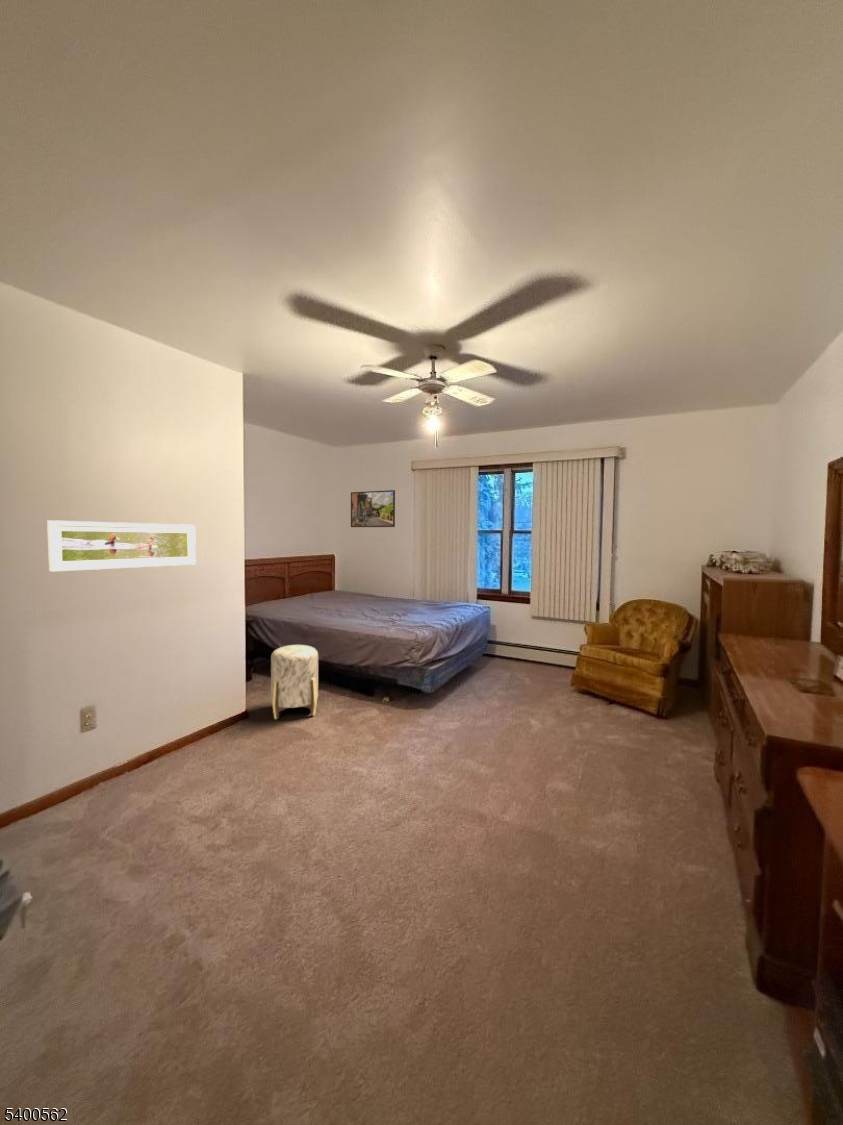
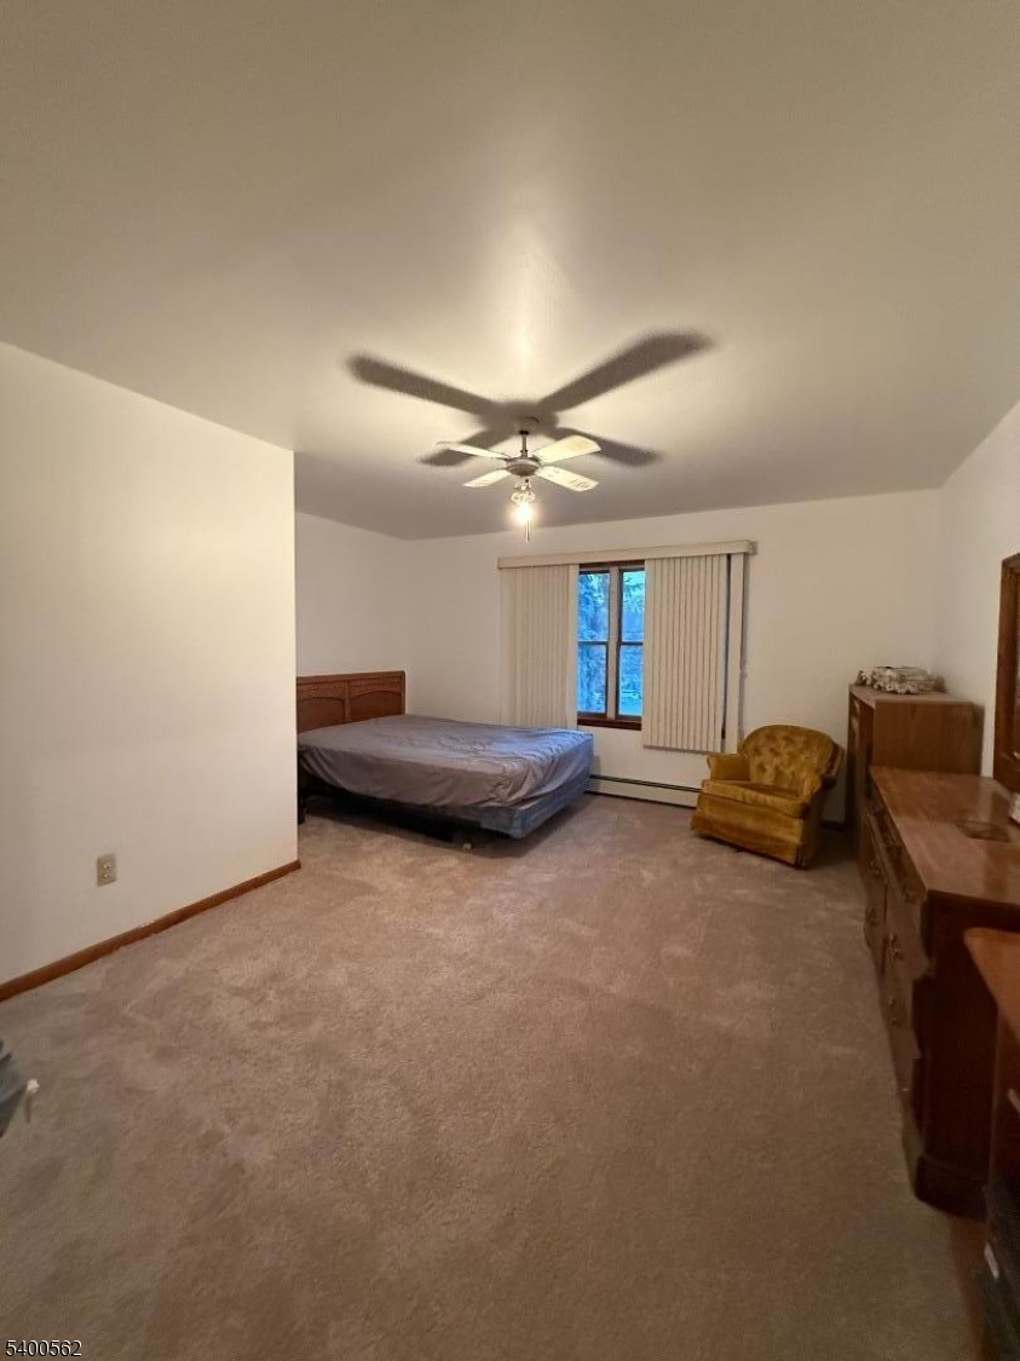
- ottoman [270,644,319,721]
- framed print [350,489,396,528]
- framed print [46,519,197,573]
